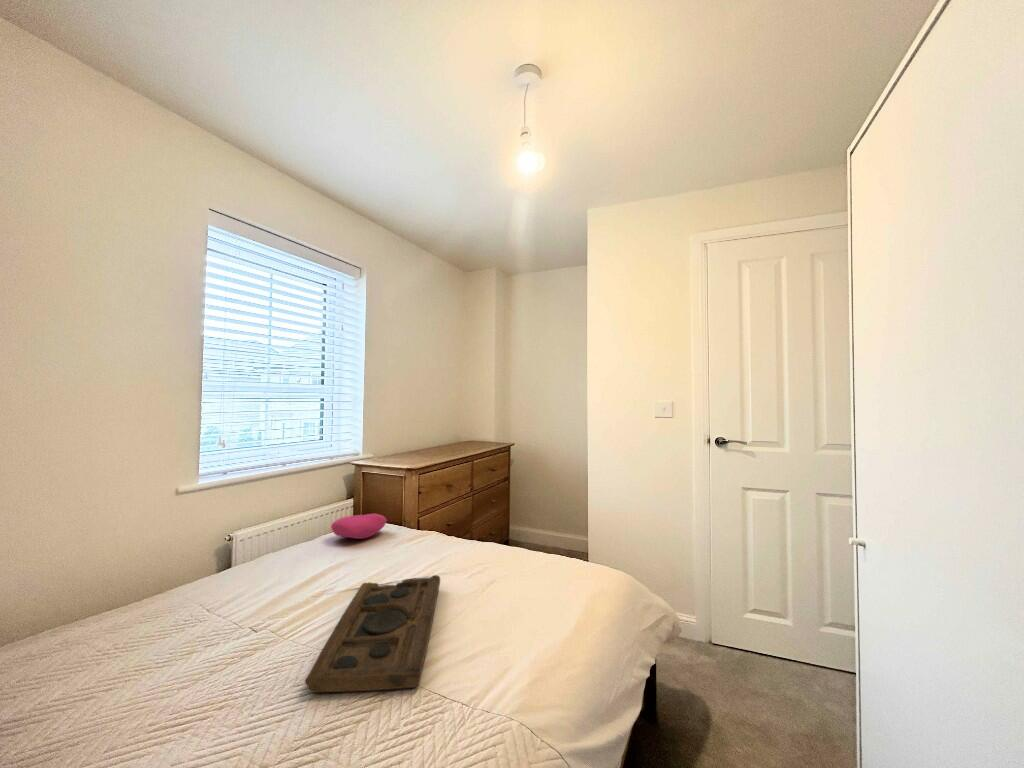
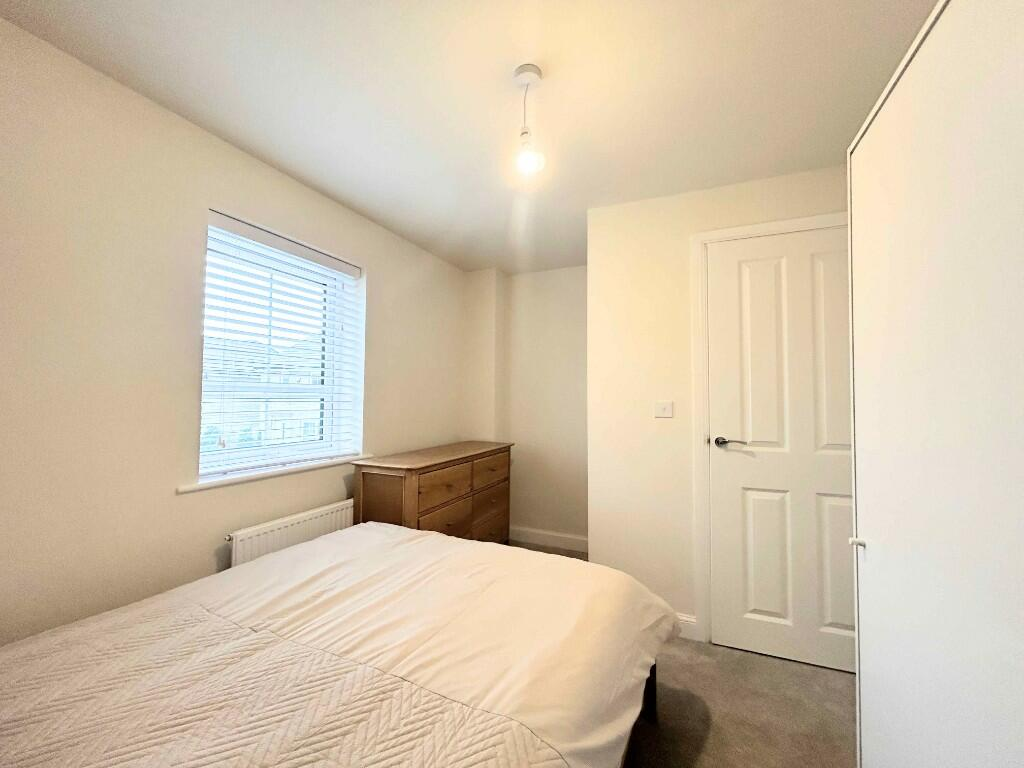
- cushion [330,513,388,540]
- decorative tray [304,575,441,694]
